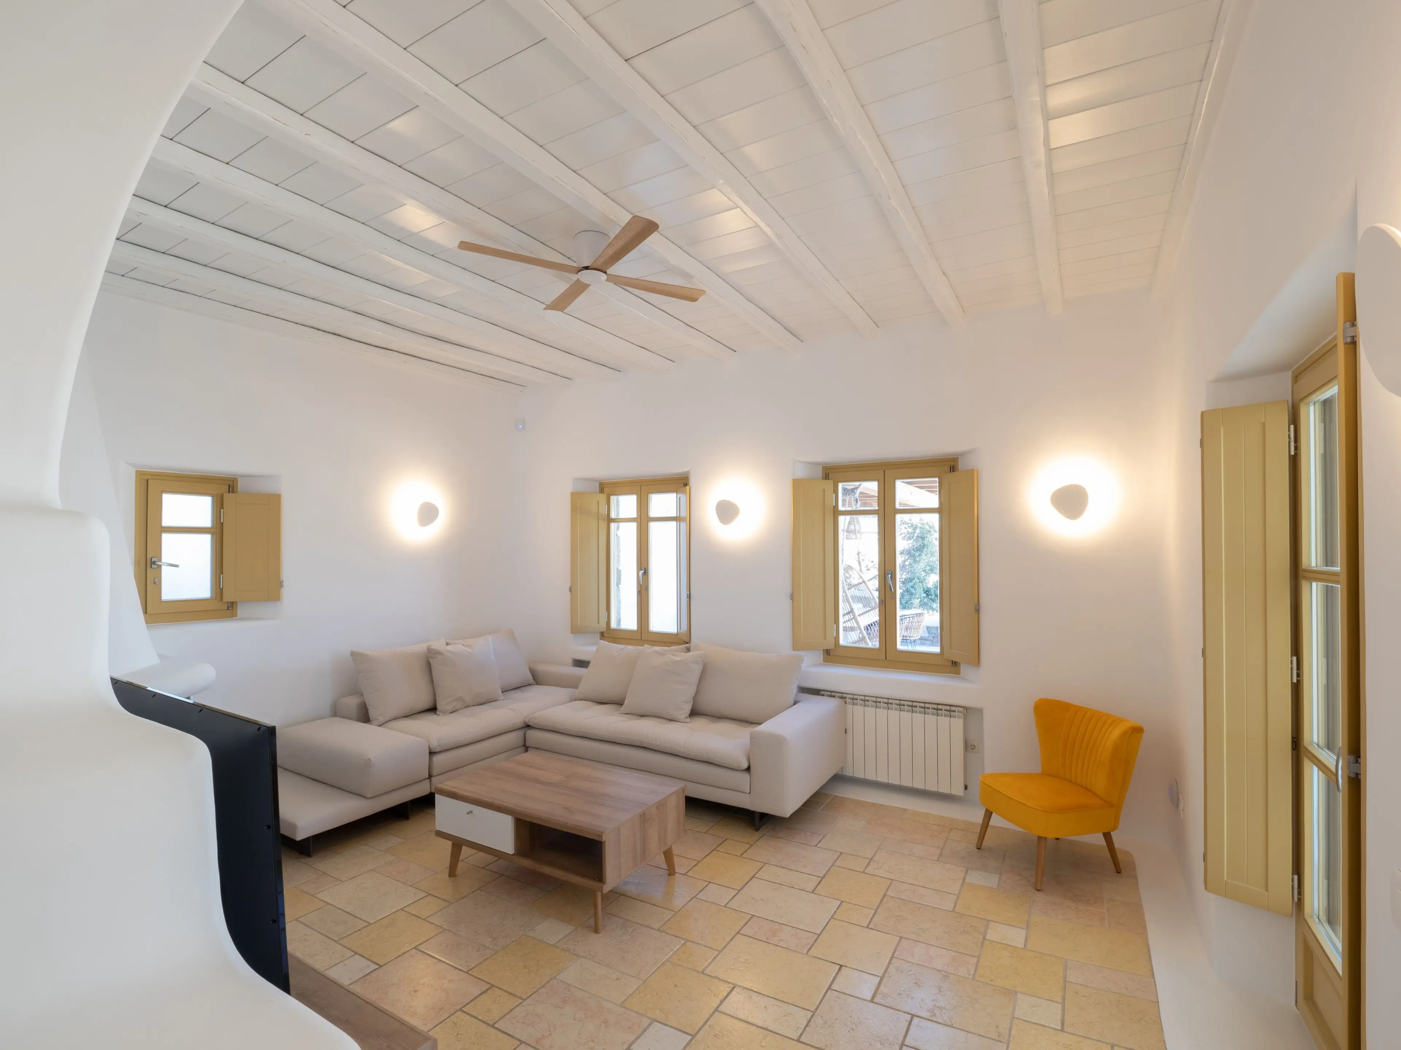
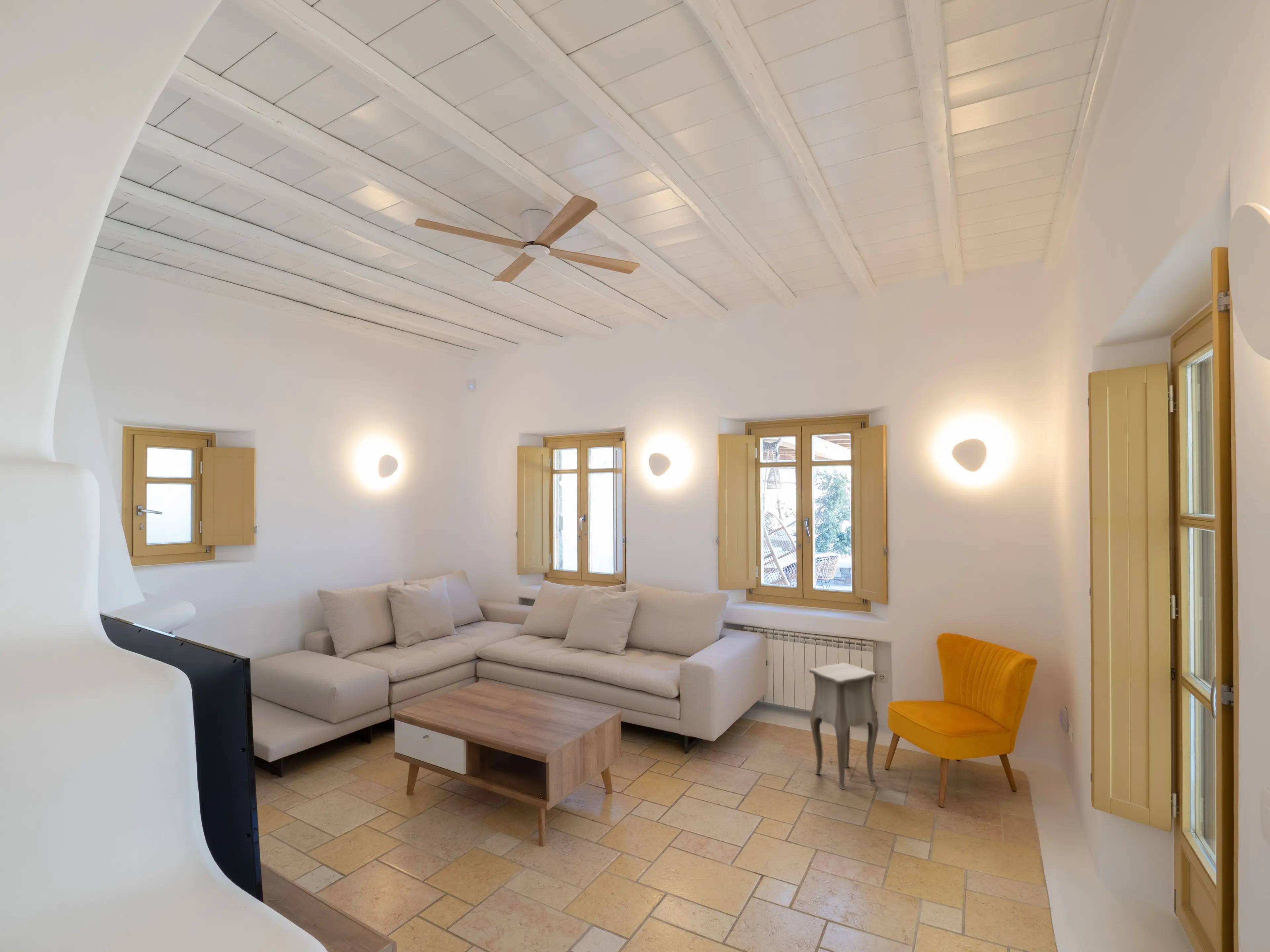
+ side table [809,662,879,789]
